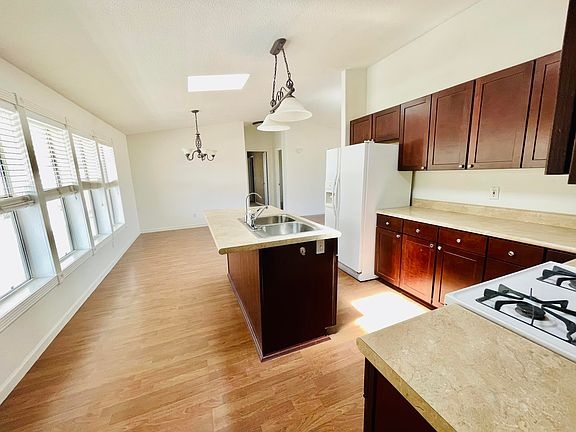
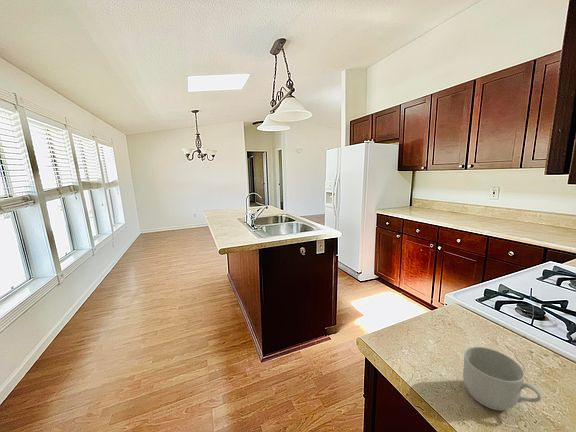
+ mug [462,346,543,412]
